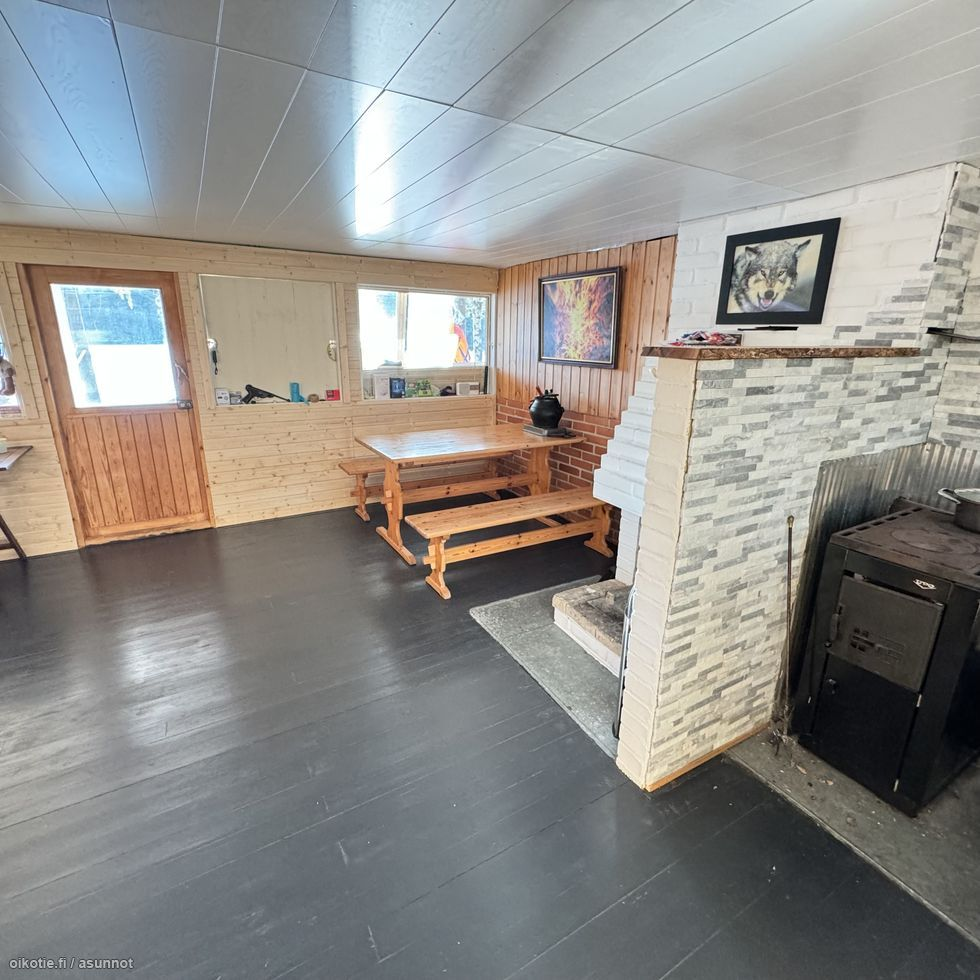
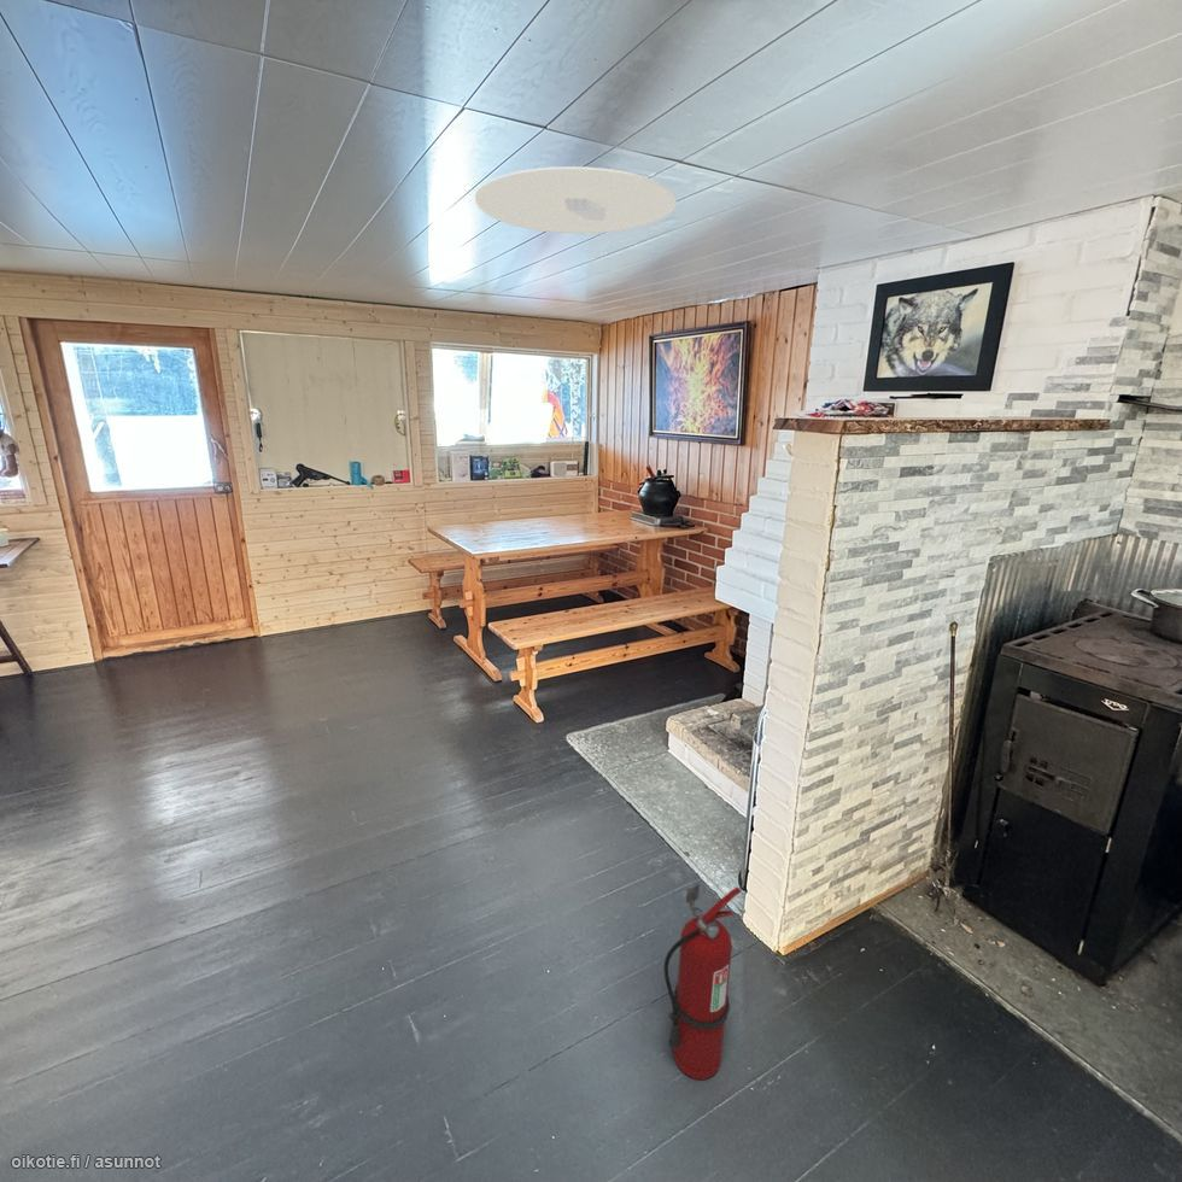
+ ceiling lamp [474,165,678,235]
+ fire extinguisher [662,882,743,1081]
